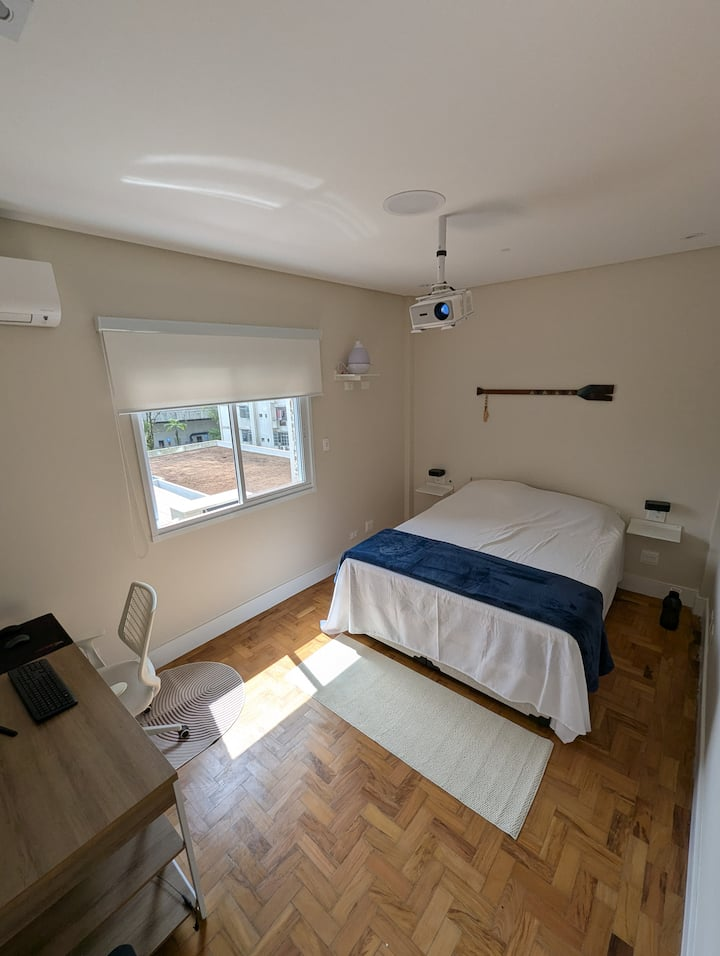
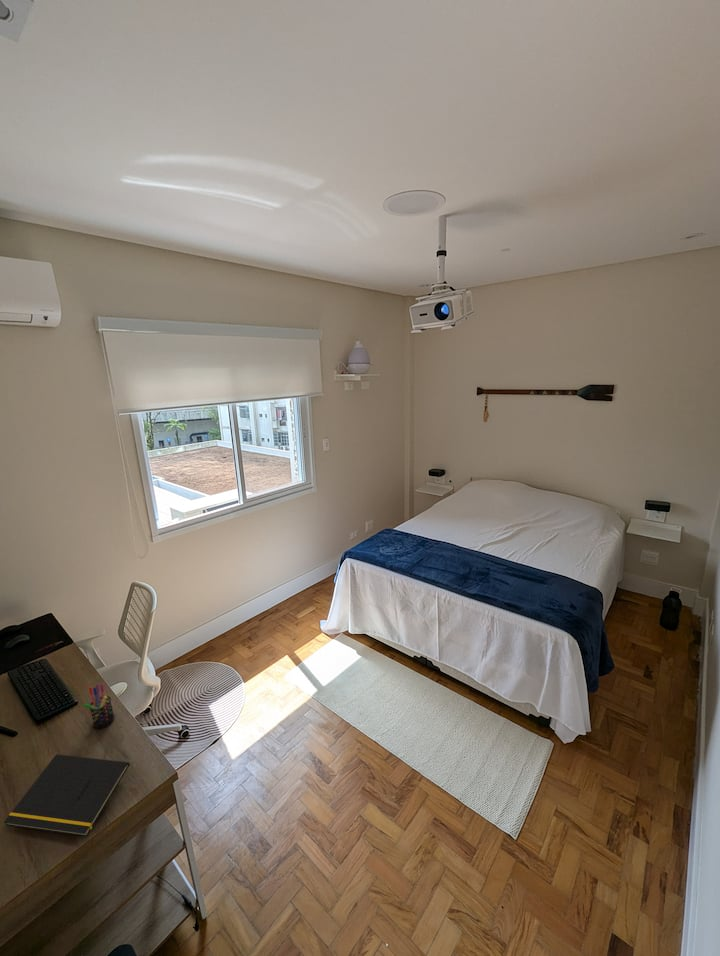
+ notepad [3,753,130,838]
+ pen holder [83,683,116,729]
